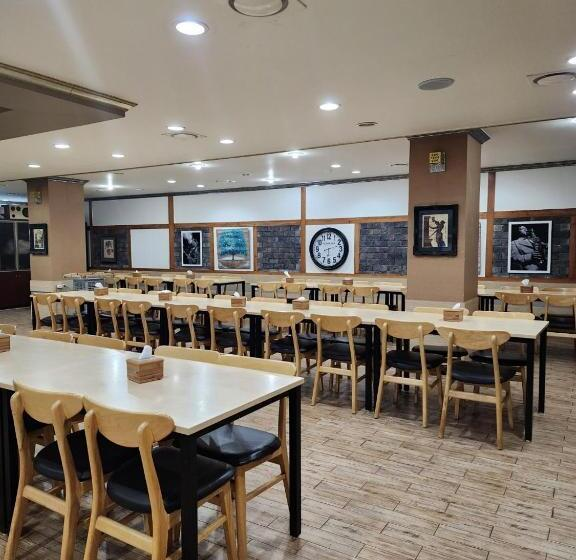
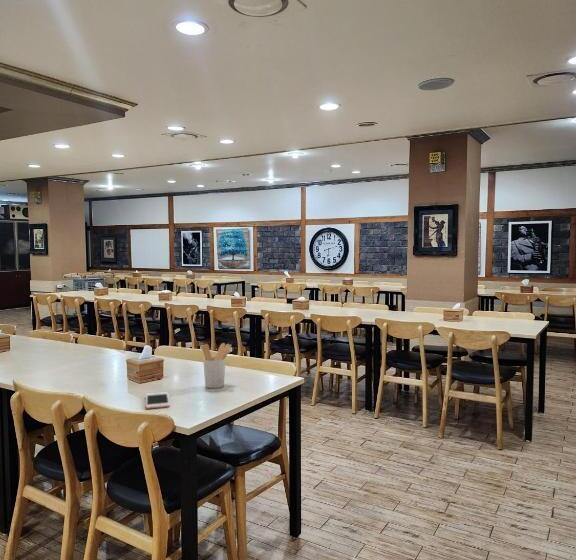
+ utensil holder [201,342,232,389]
+ cell phone [145,391,171,410]
